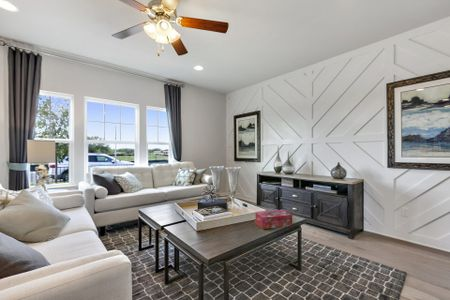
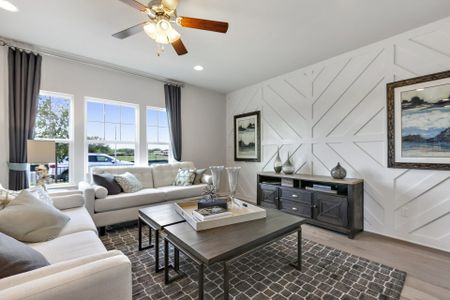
- tissue box [254,209,293,230]
